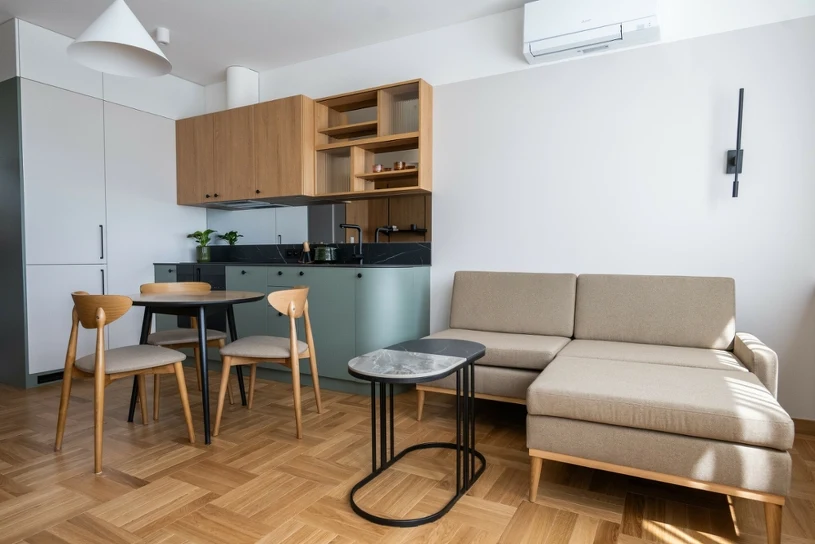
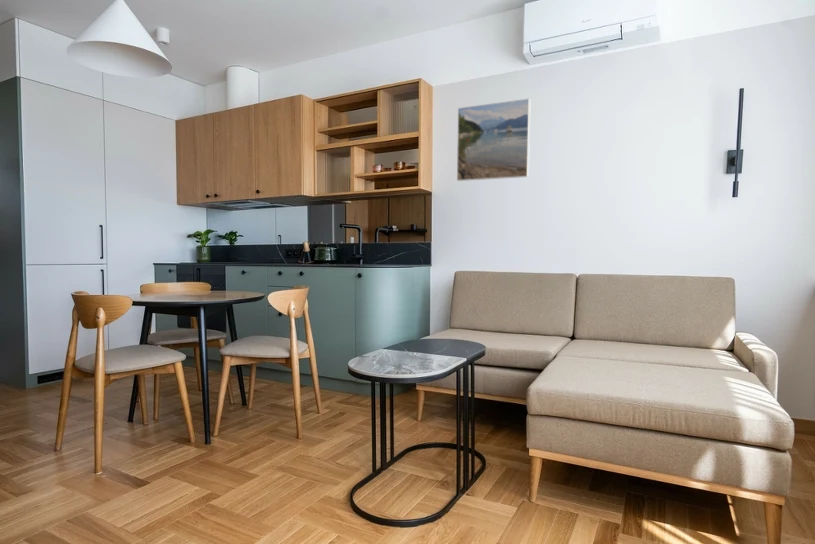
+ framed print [456,98,532,182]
